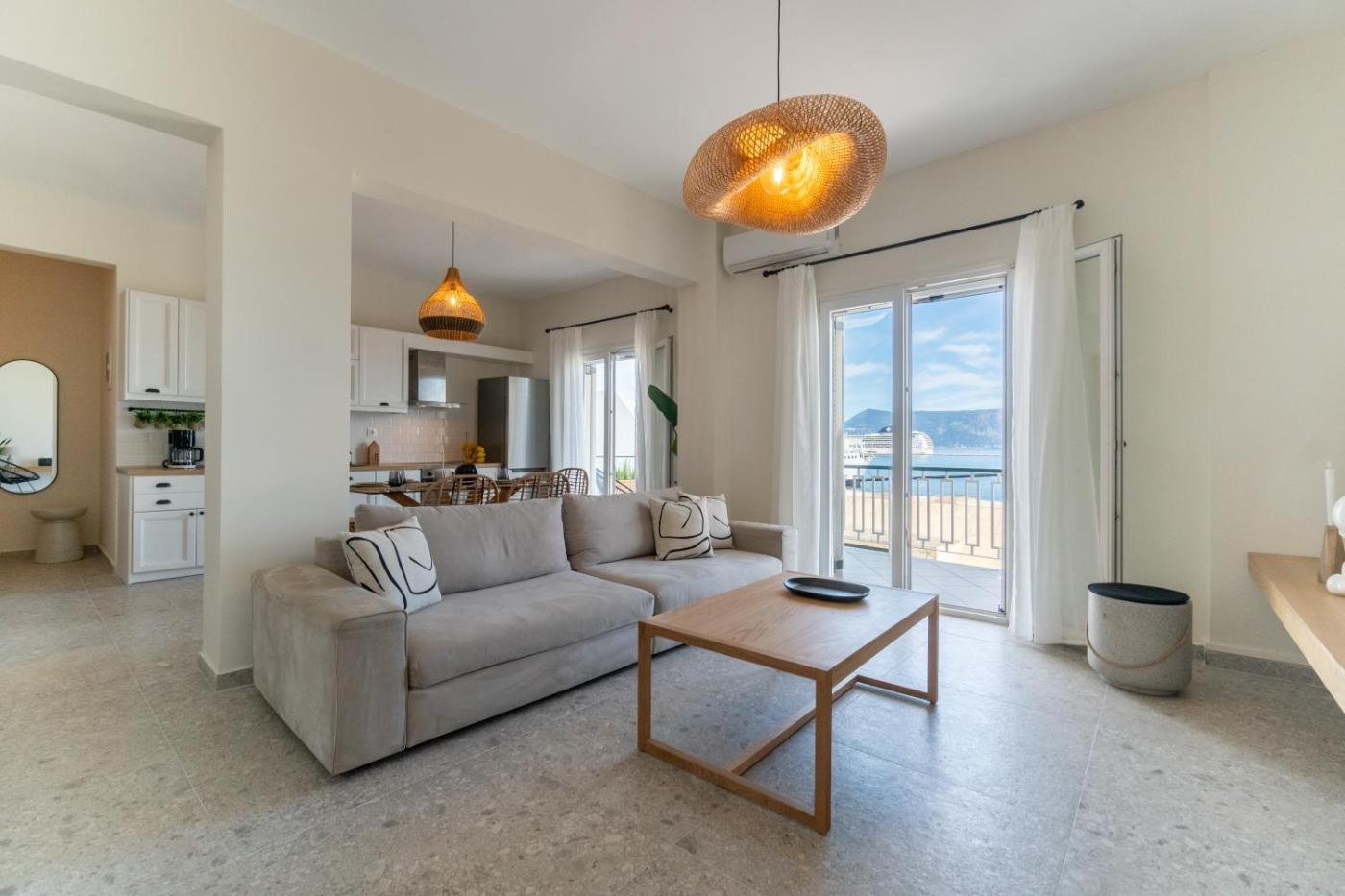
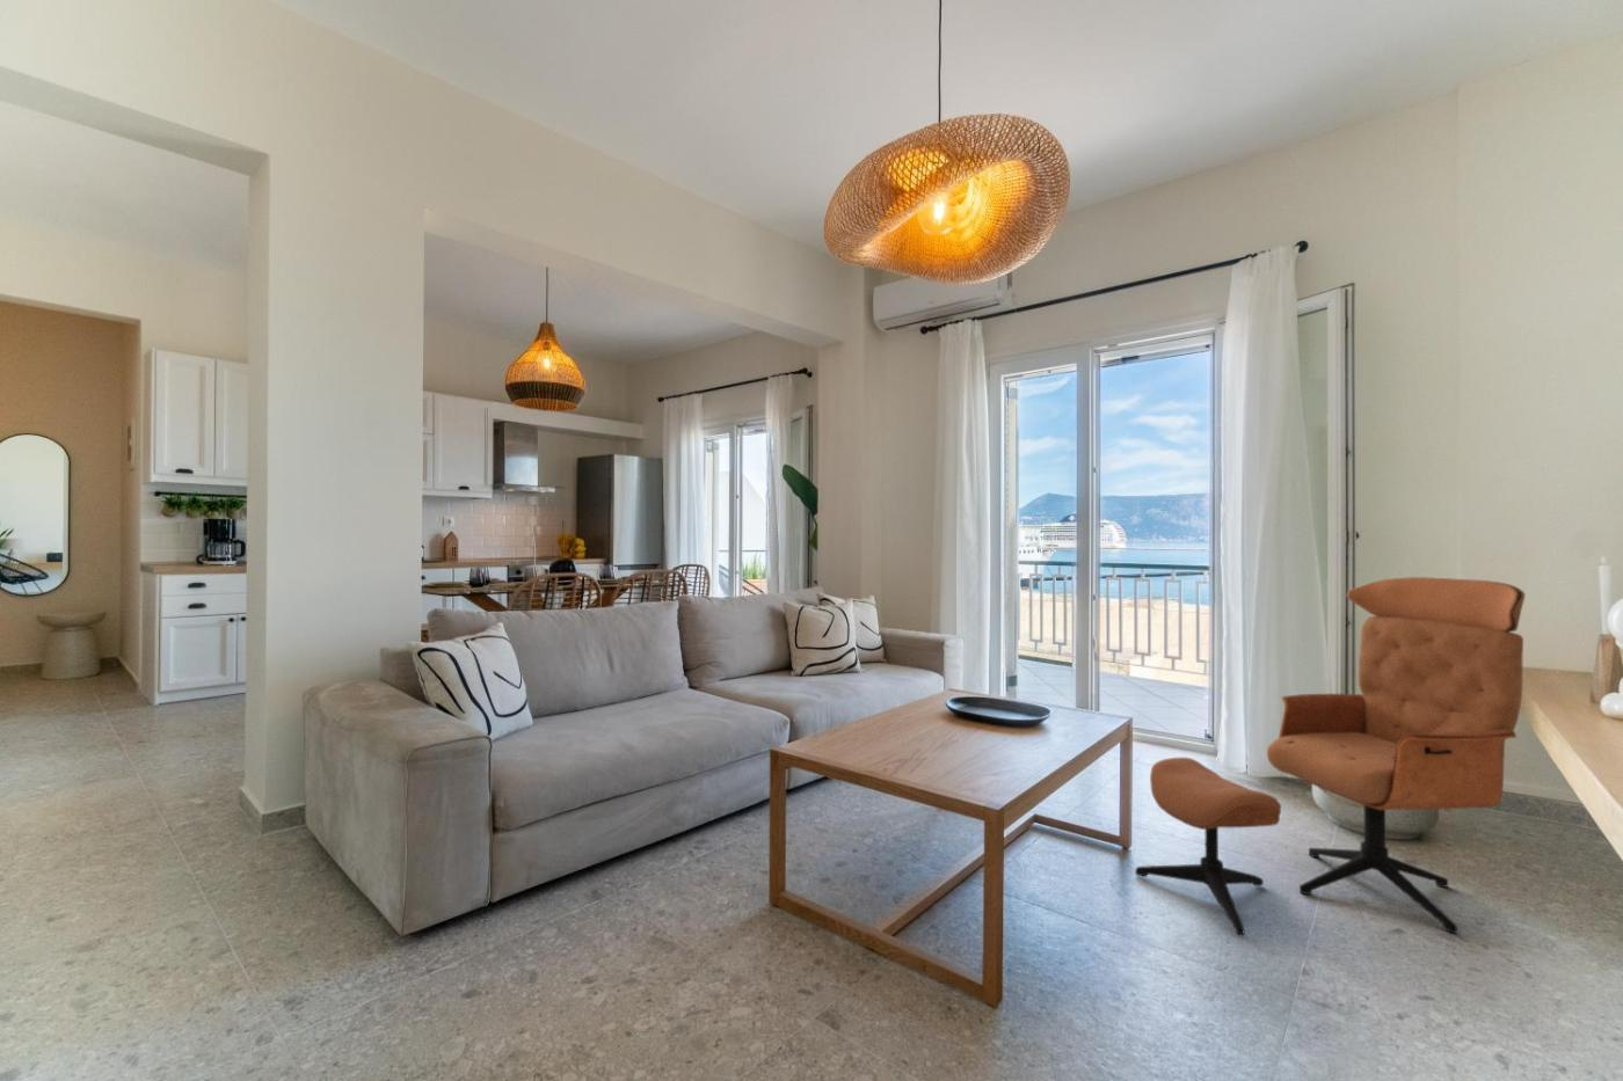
+ lounge chair [1134,575,1525,936]
